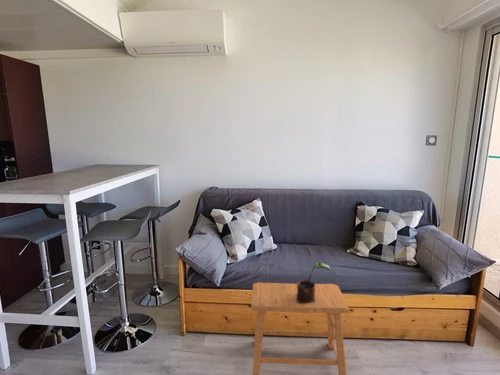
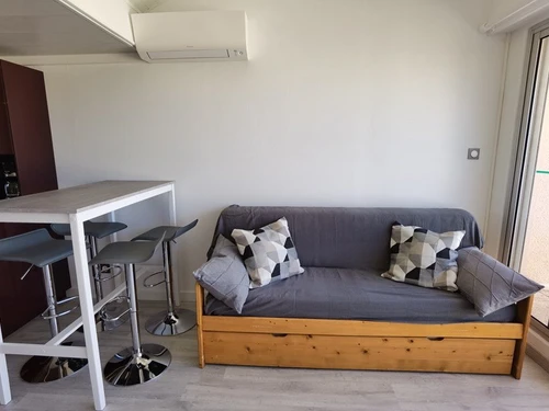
- stool [250,281,350,375]
- potted plant [296,260,332,304]
